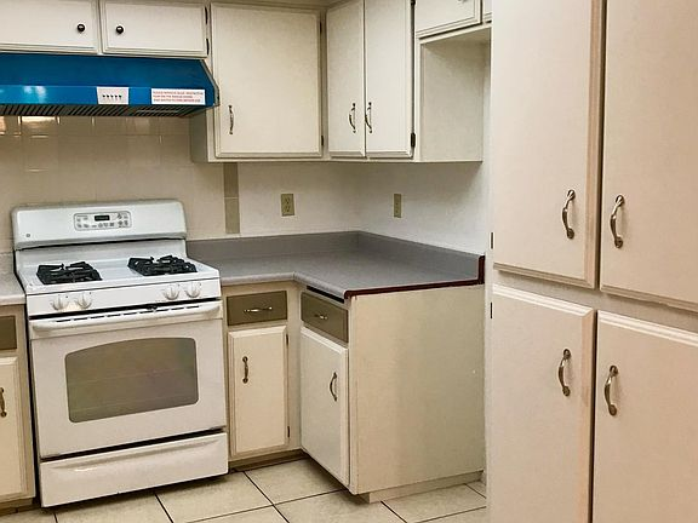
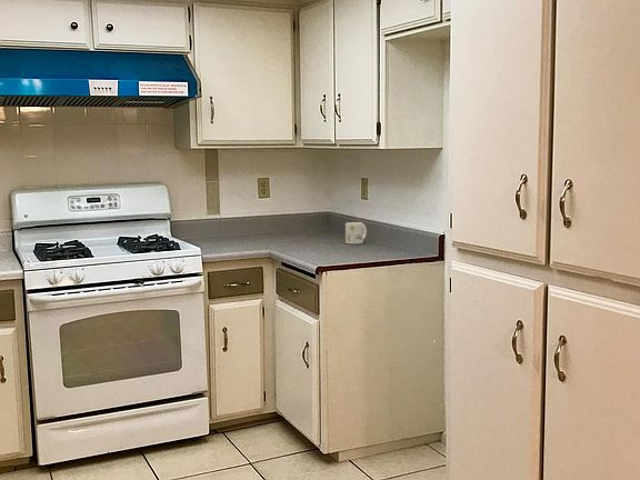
+ mug [344,221,368,244]
